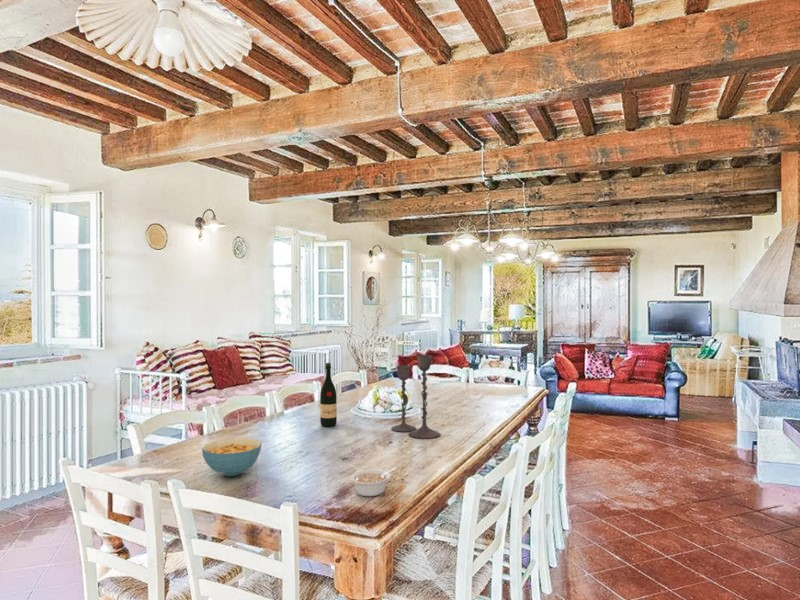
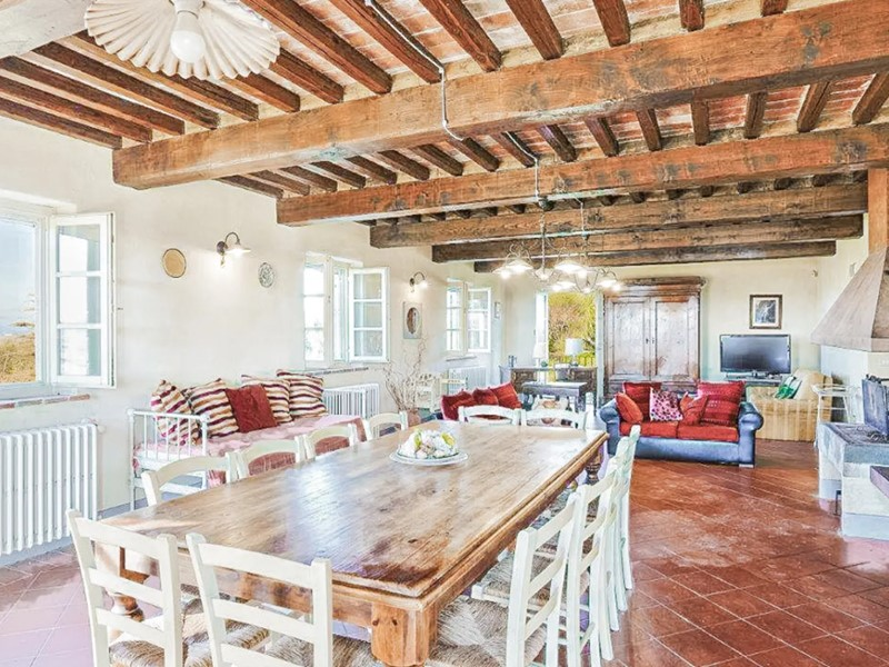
- candlestick [390,354,441,439]
- legume [350,466,397,497]
- wine bottle [319,362,338,428]
- cereal bowl [201,437,263,477]
